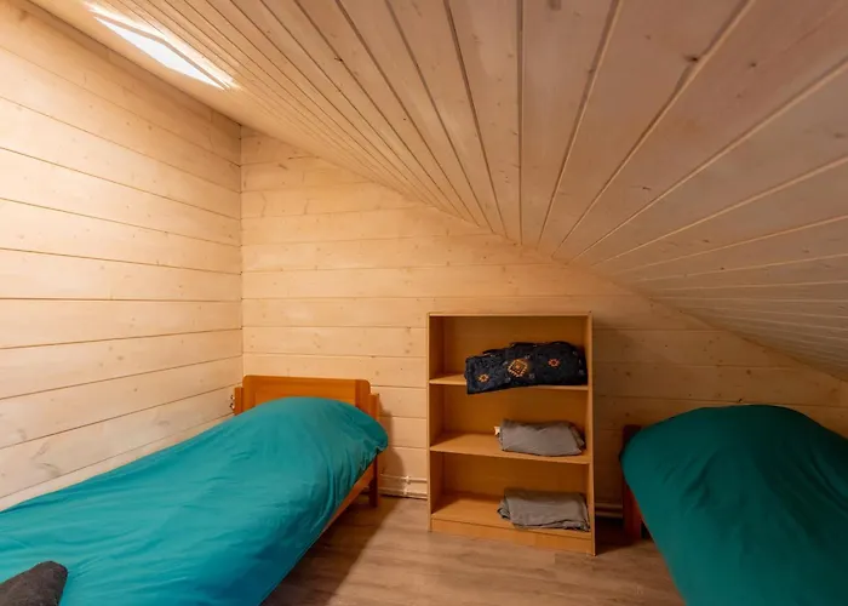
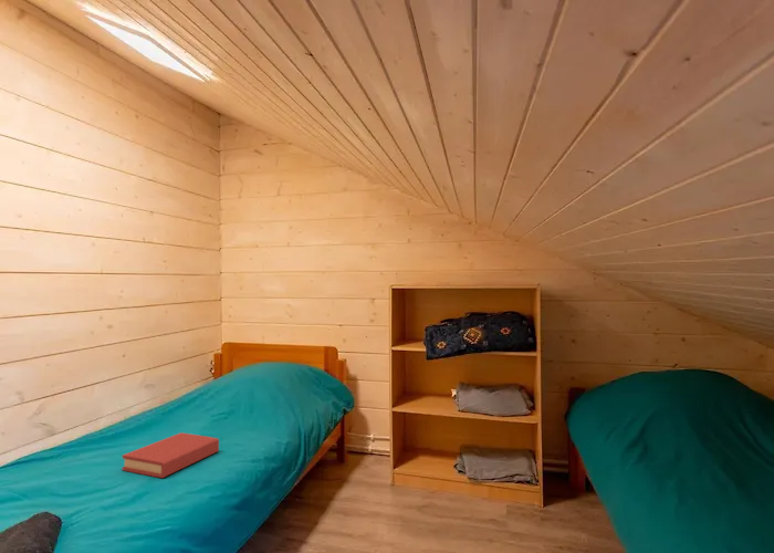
+ hardback book [122,431,220,479]
